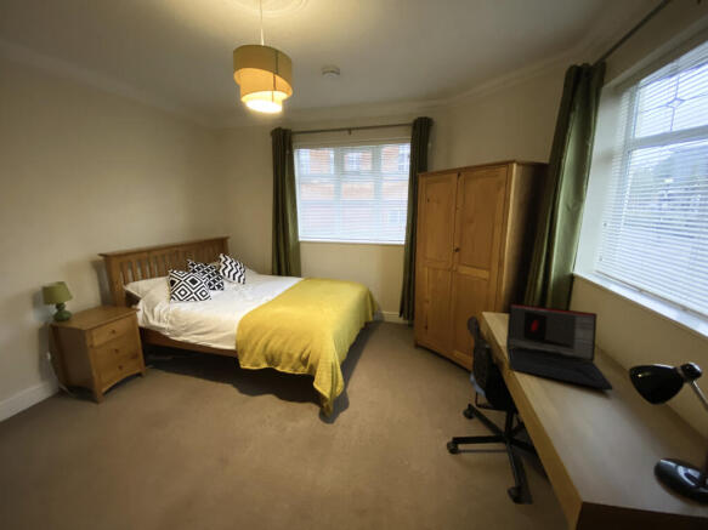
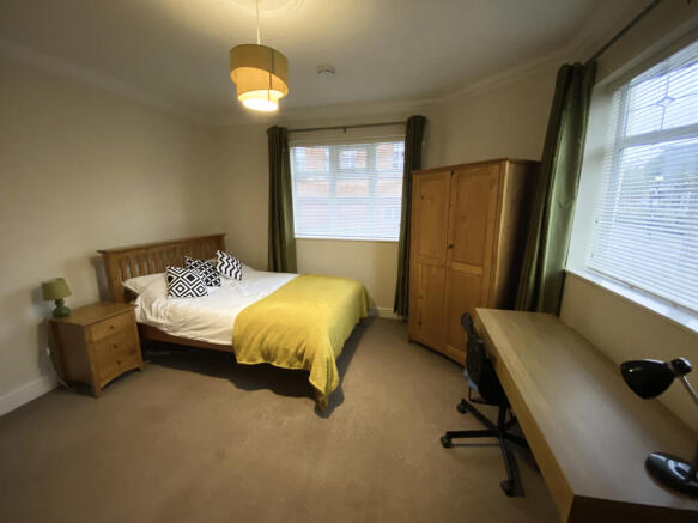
- laptop [505,302,614,392]
